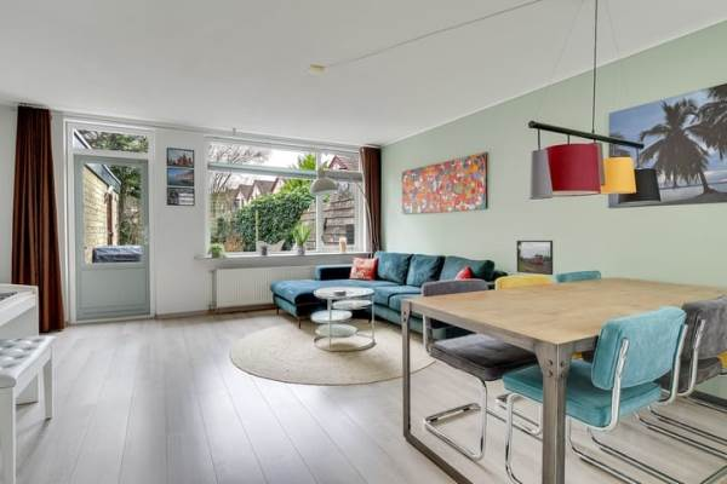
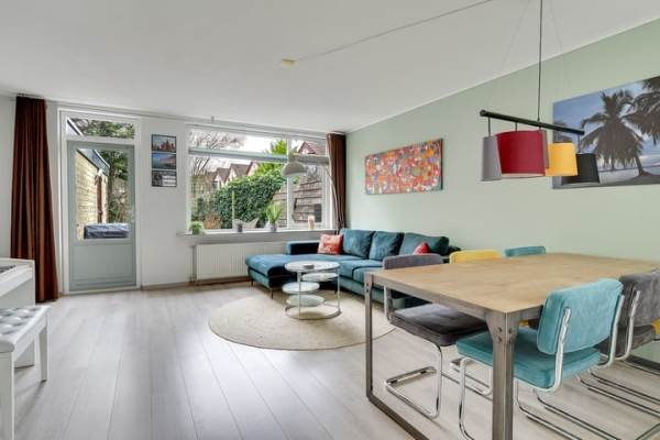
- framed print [515,240,554,276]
